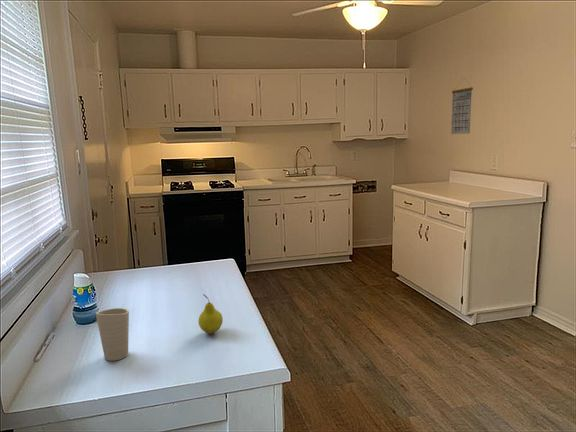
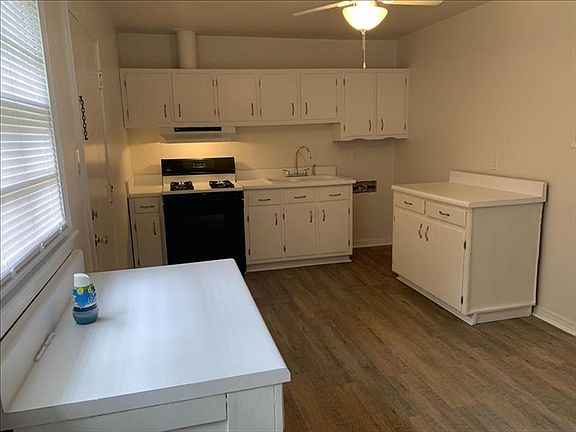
- cup [95,307,130,362]
- fruit [197,293,224,335]
- calendar [450,78,474,135]
